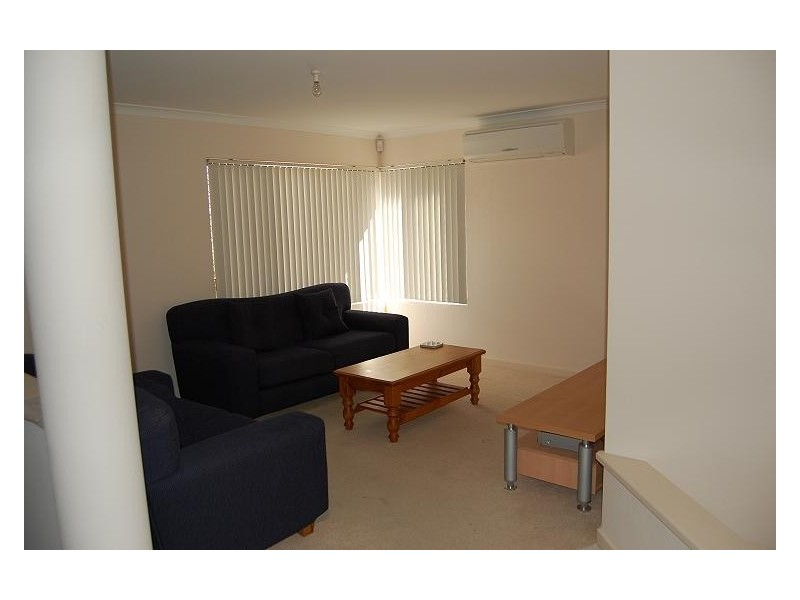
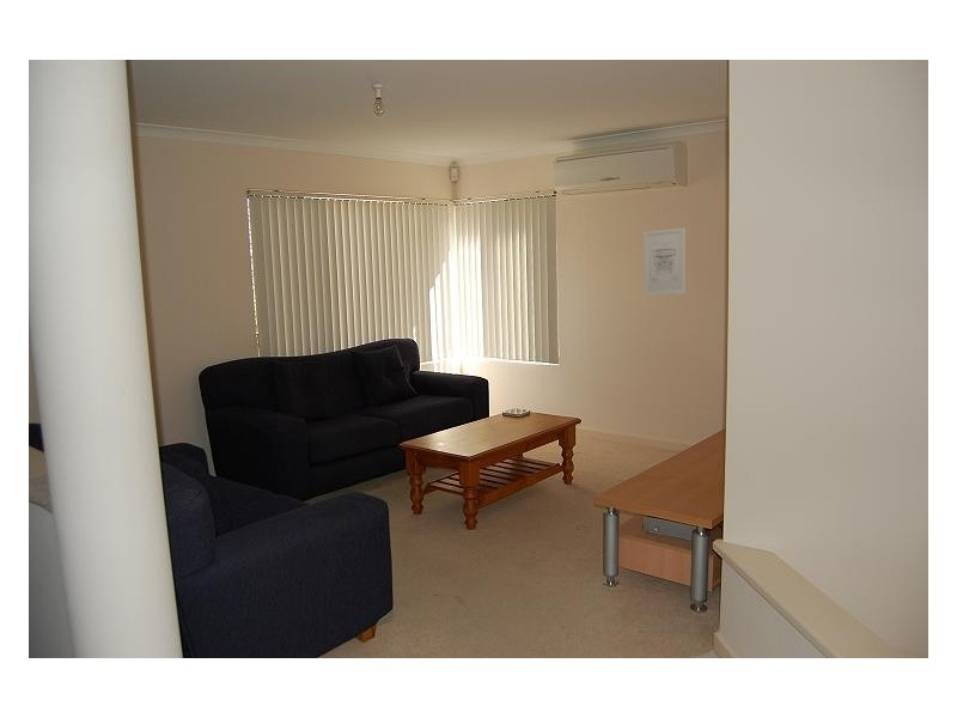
+ wall art [642,226,687,297]
